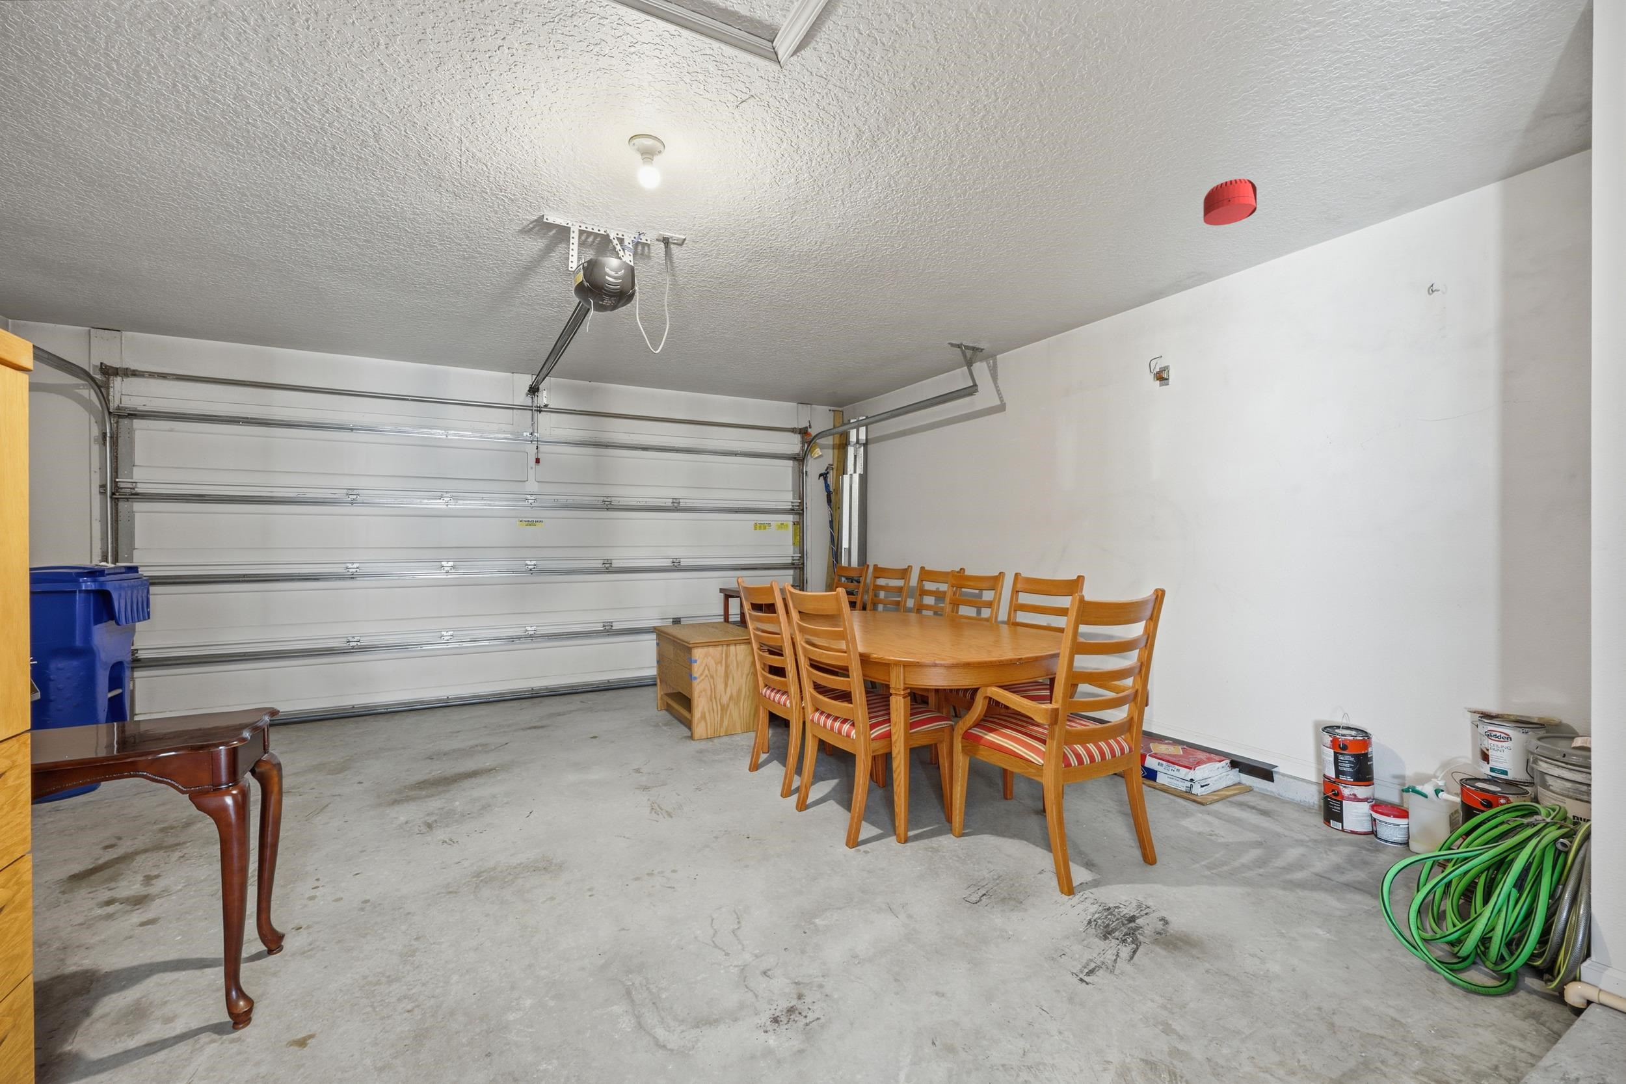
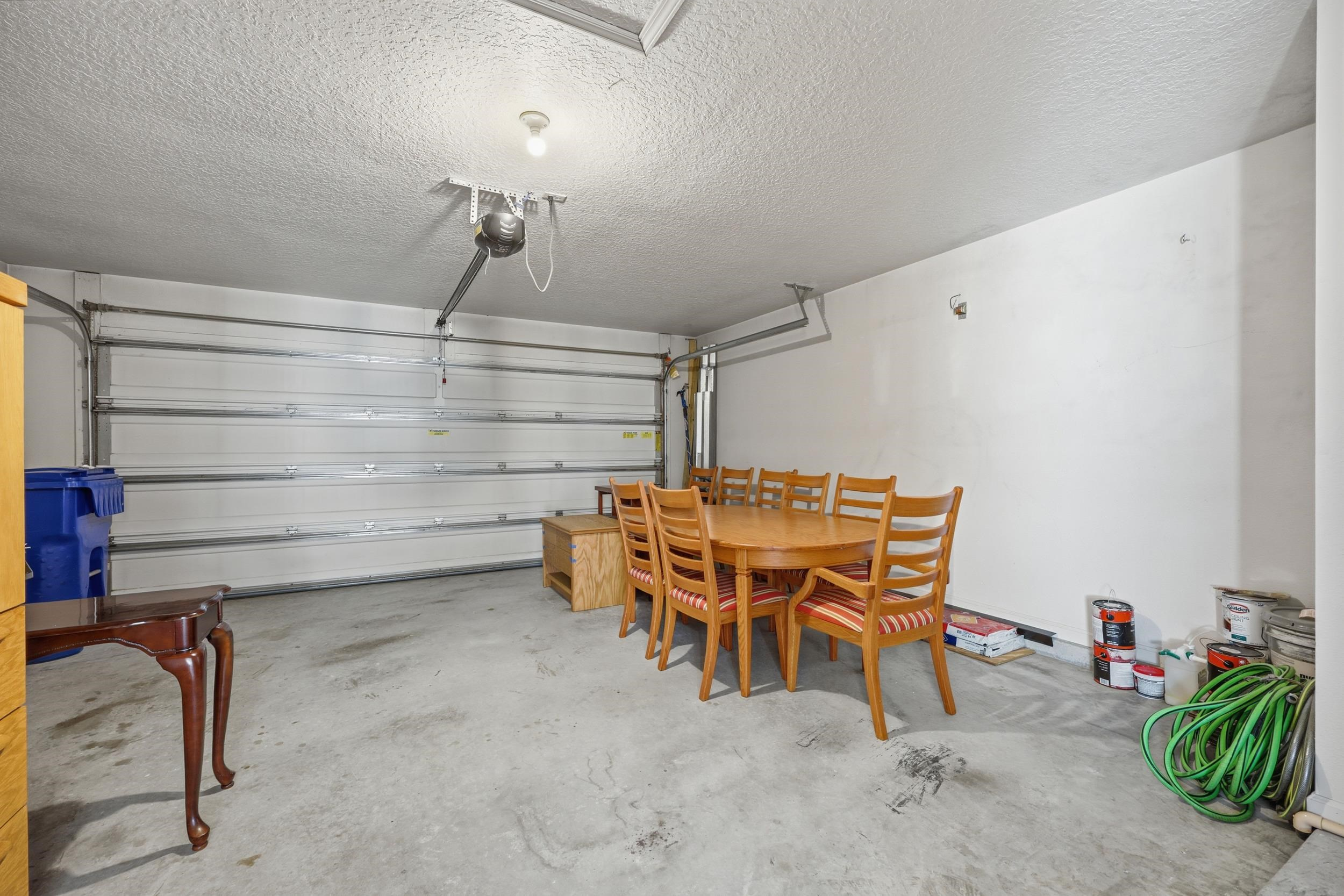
- smoke detector [1203,178,1257,226]
